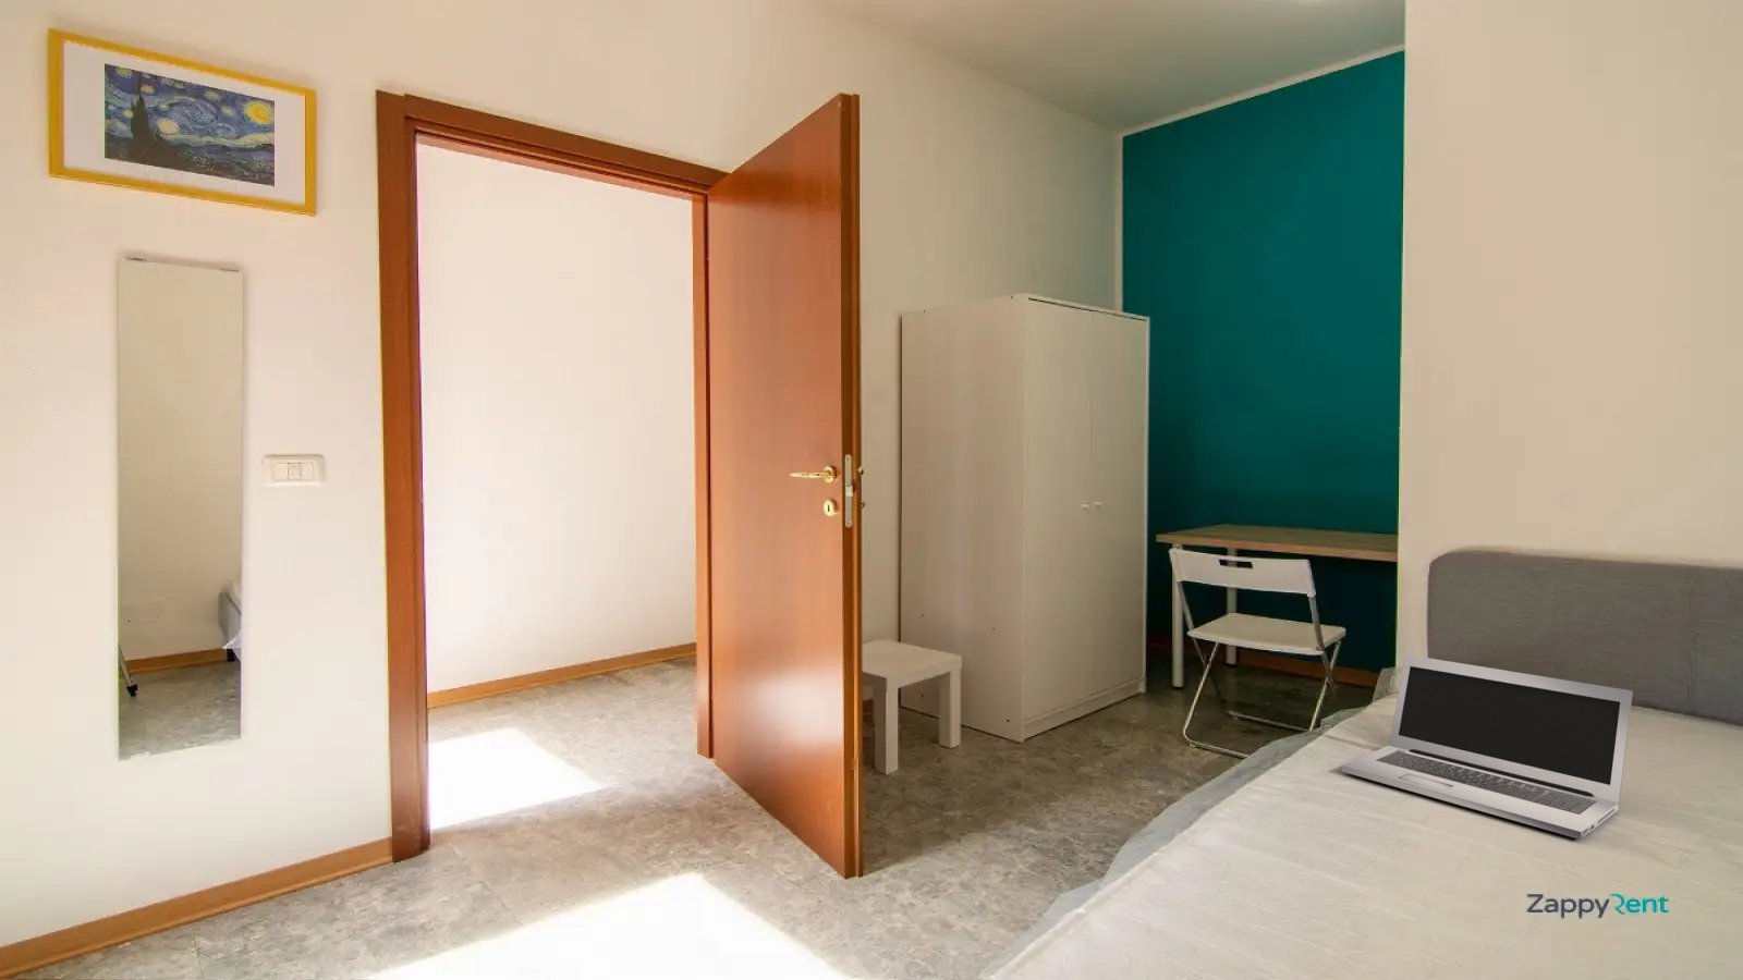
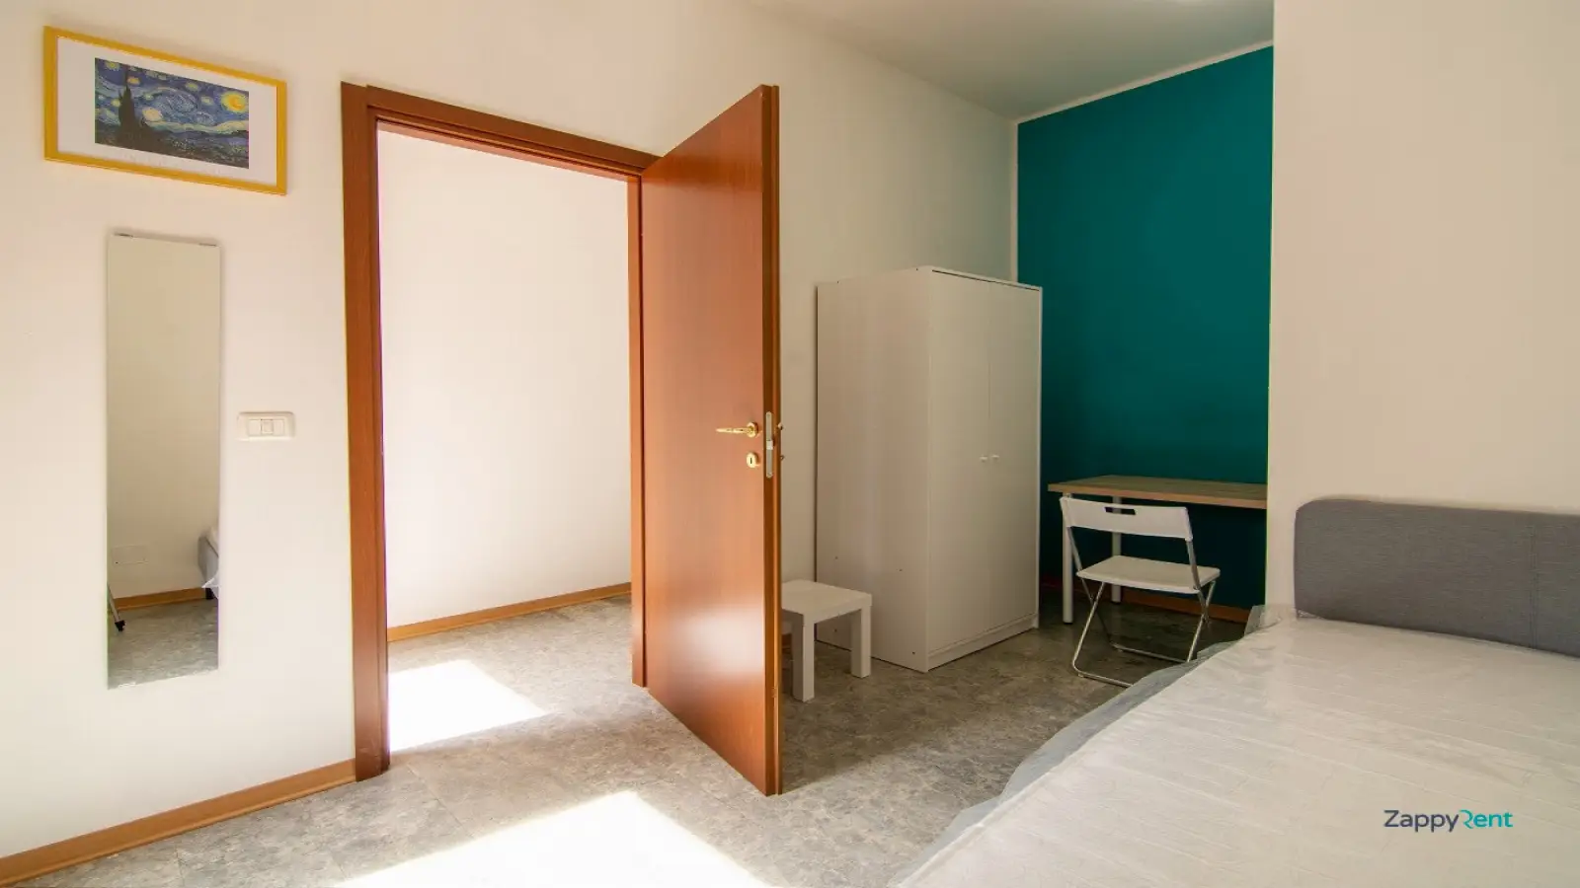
- laptop [1341,653,1634,841]
